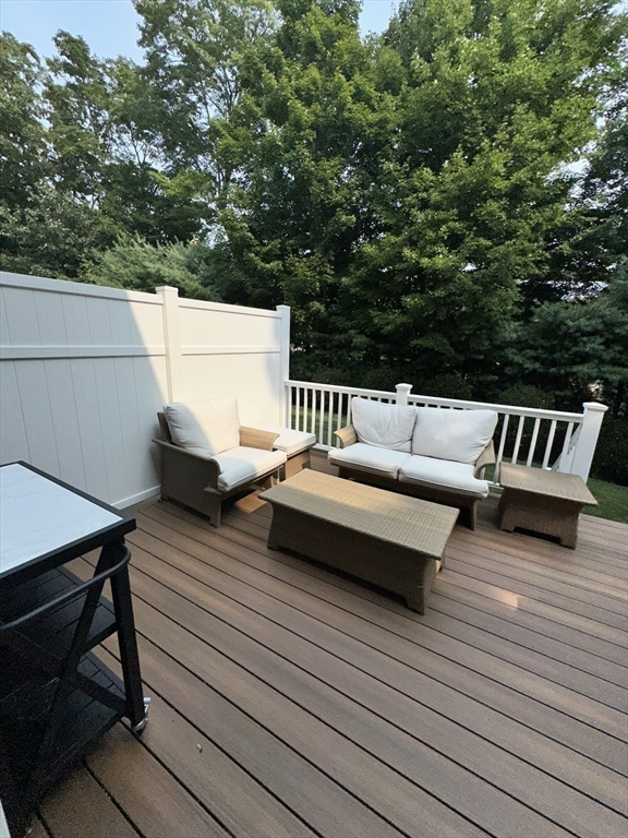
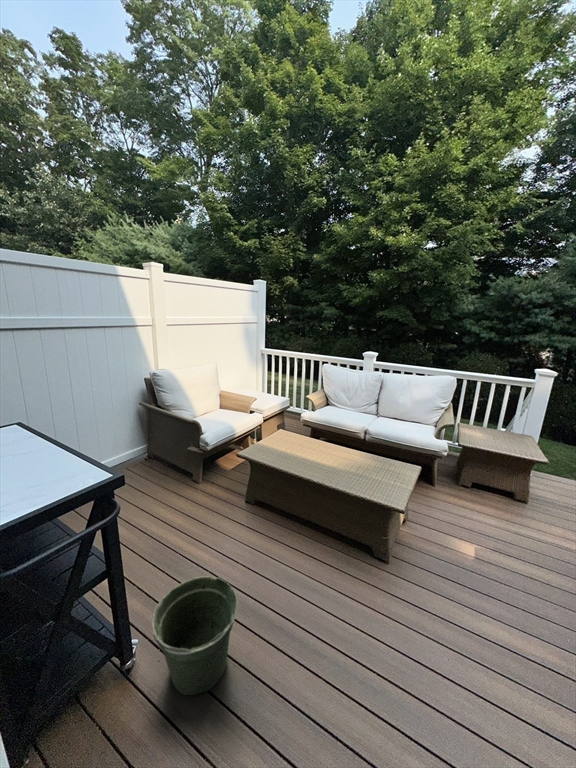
+ flower pot [151,575,239,696]
